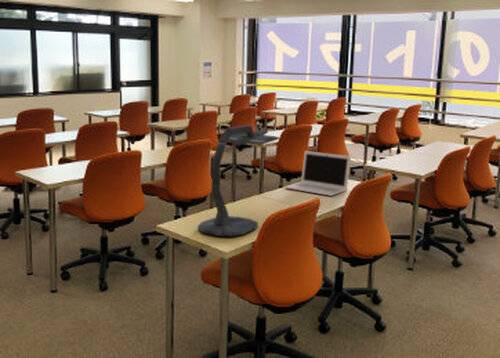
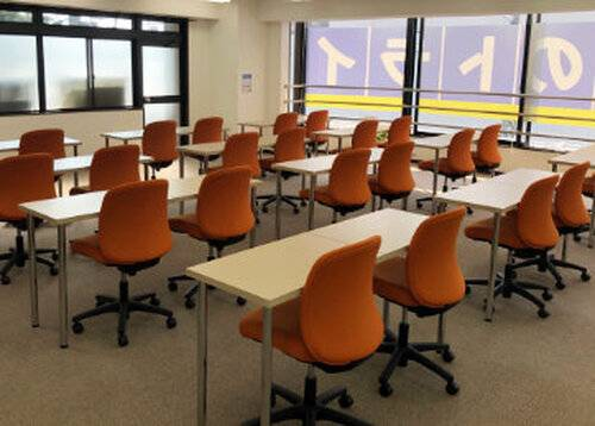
- laptop [283,150,352,197]
- desk lamp [197,125,280,238]
